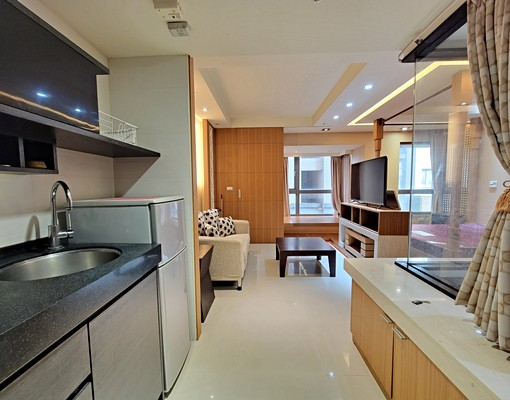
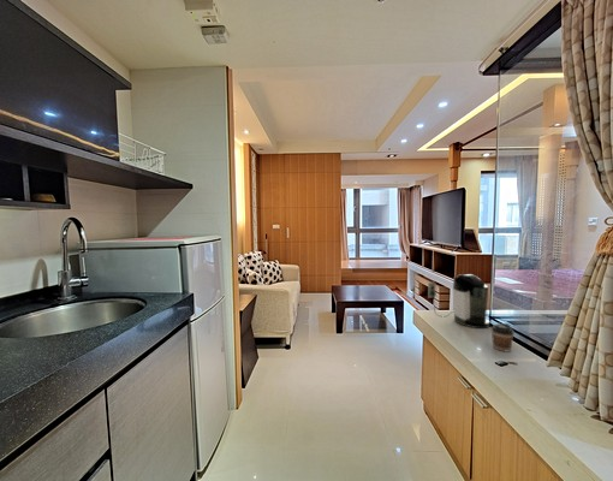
+ coffee maker [427,273,490,329]
+ coffee cup [490,322,516,352]
